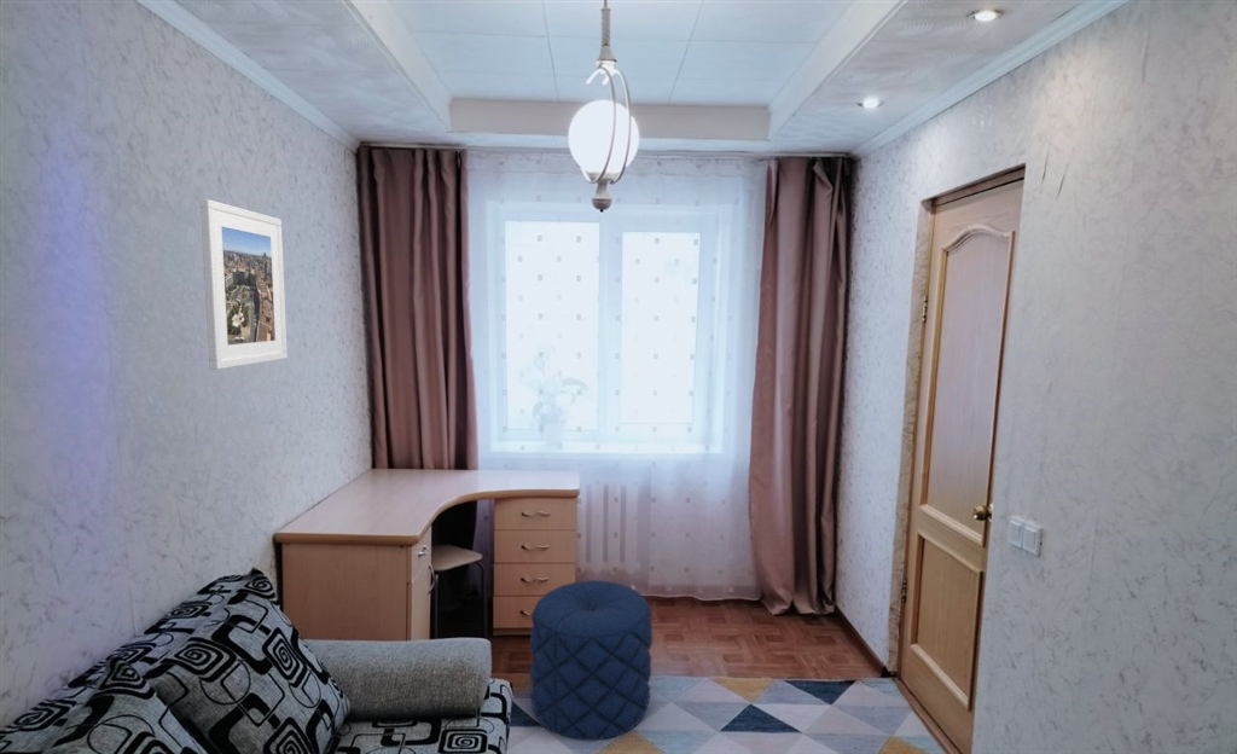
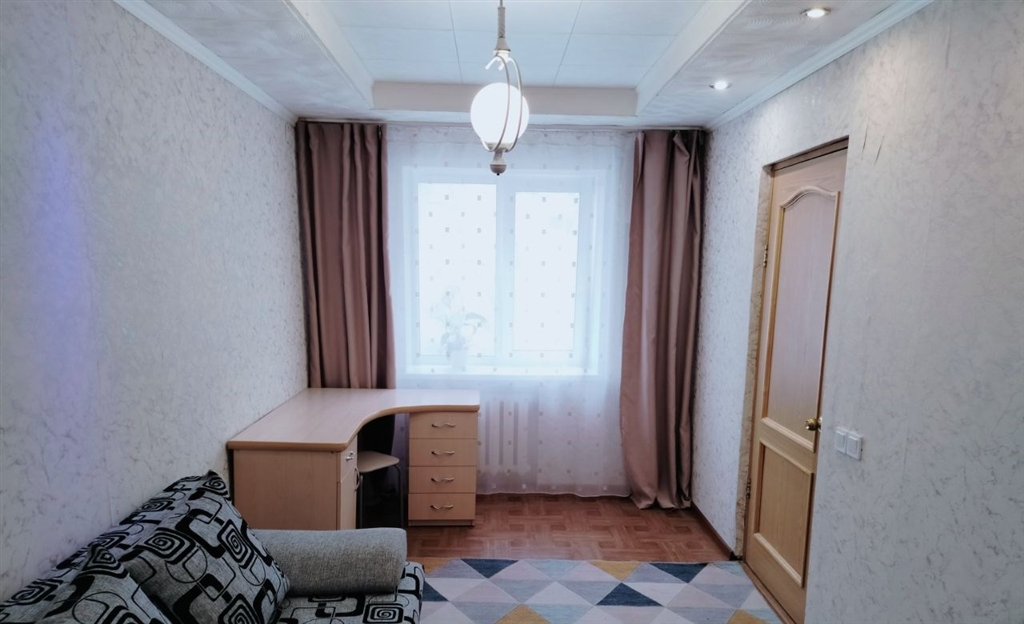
- pouf [529,579,654,741]
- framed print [199,198,289,371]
